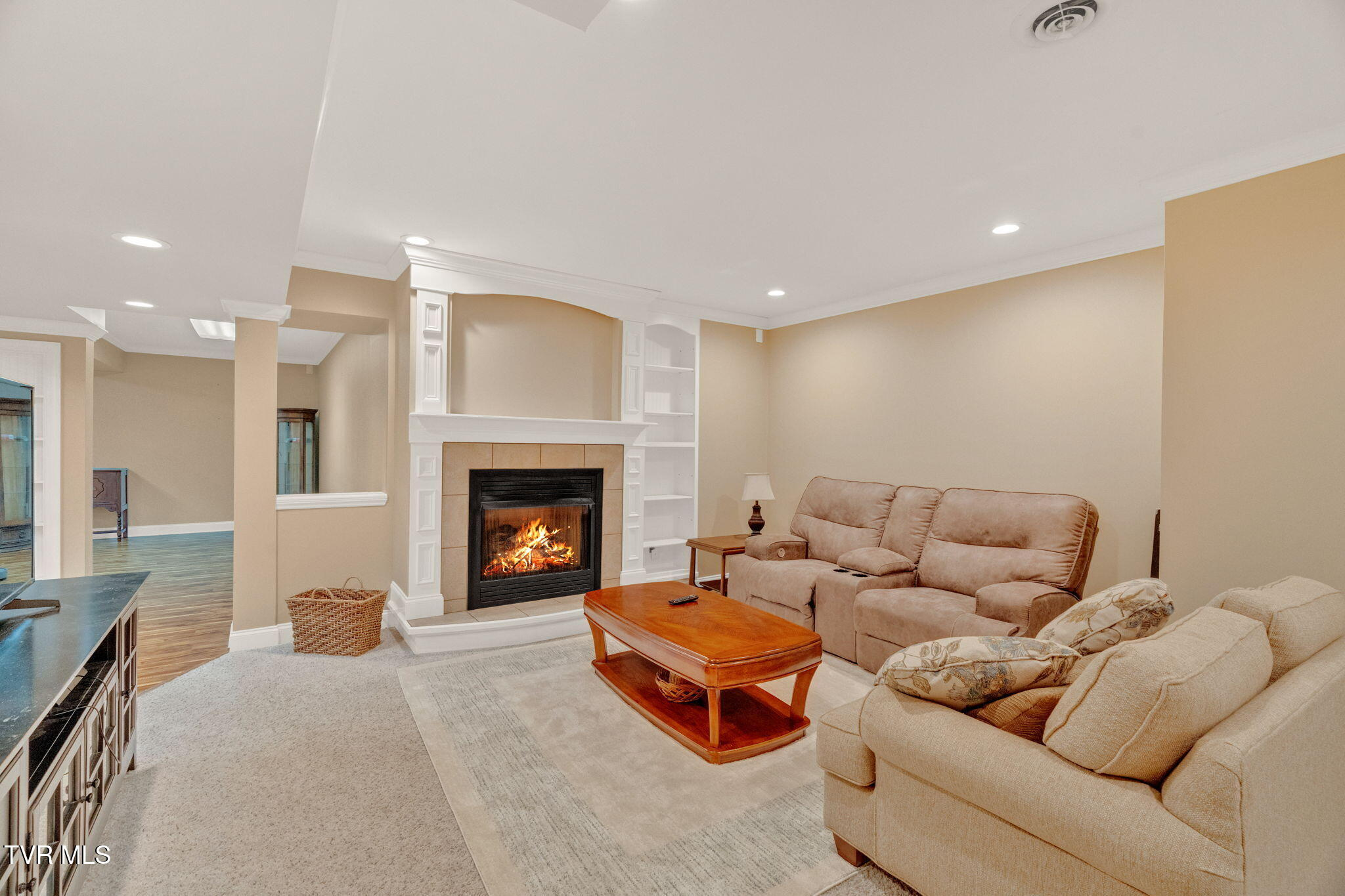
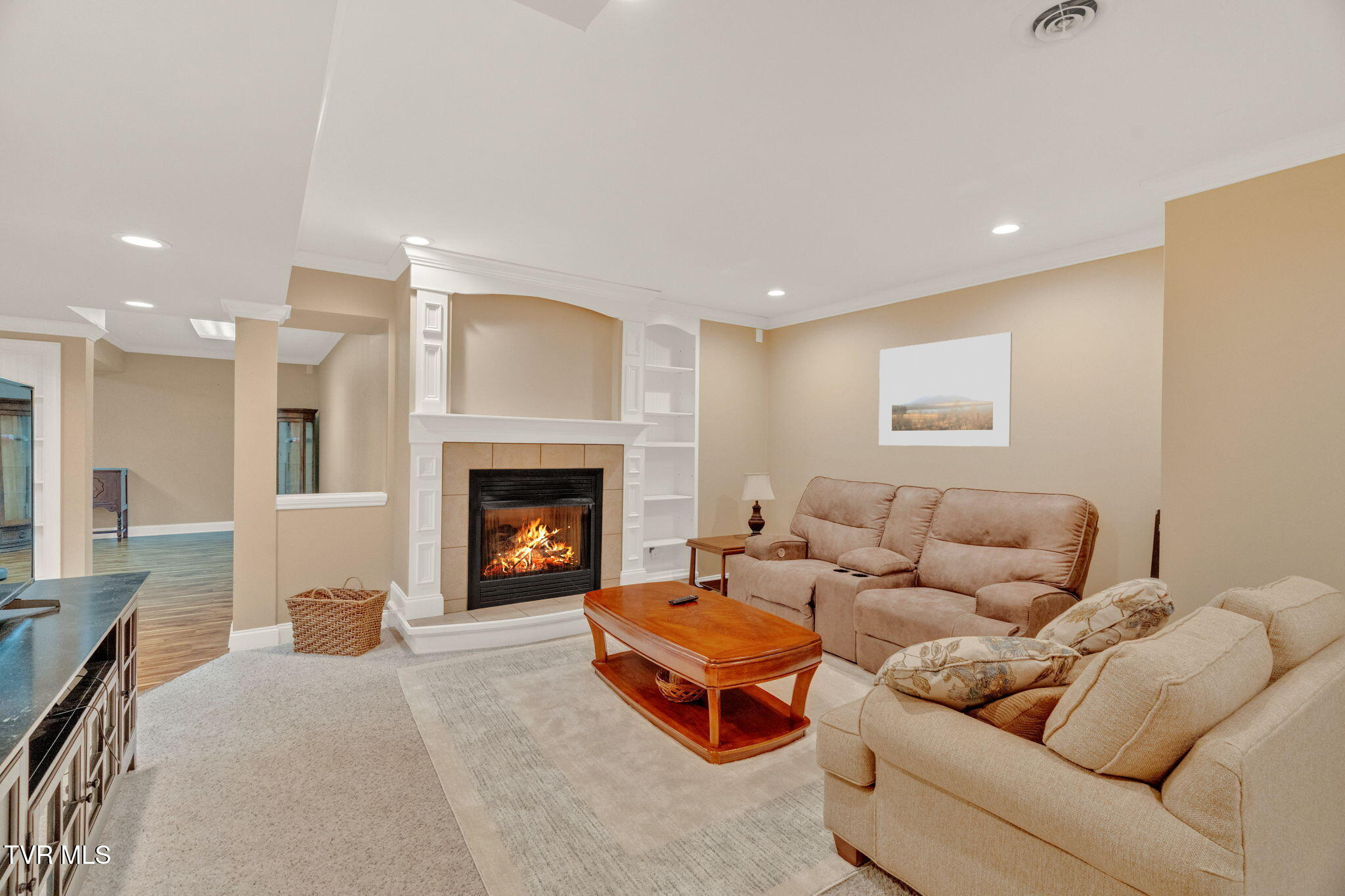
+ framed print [878,331,1013,447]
